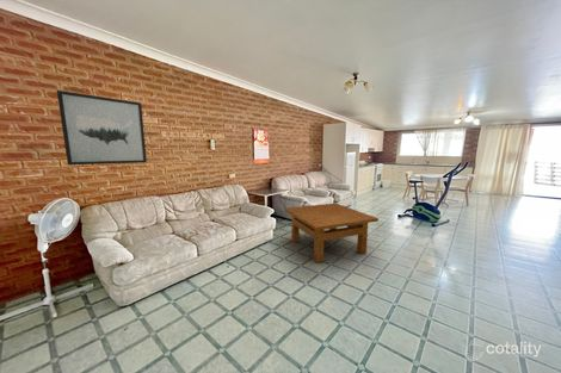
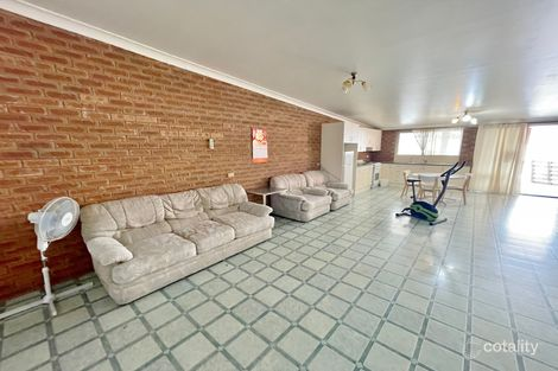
- table [284,203,380,263]
- wall art [56,89,148,167]
